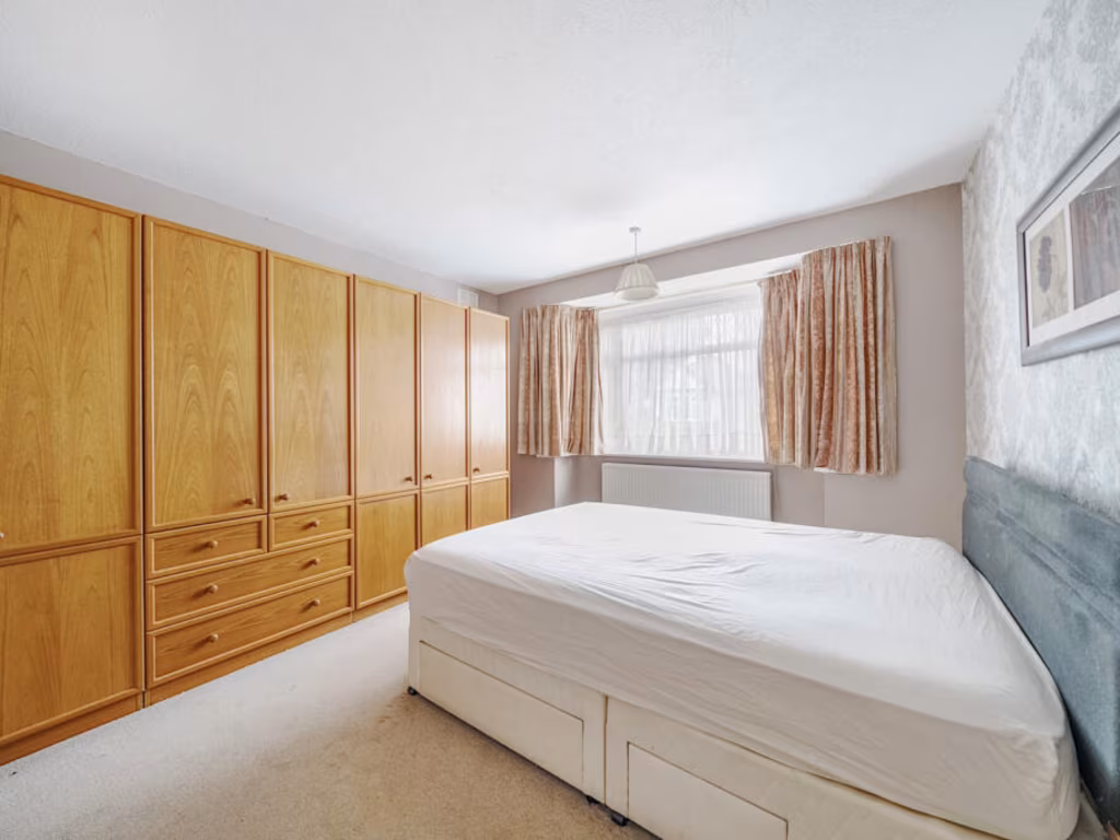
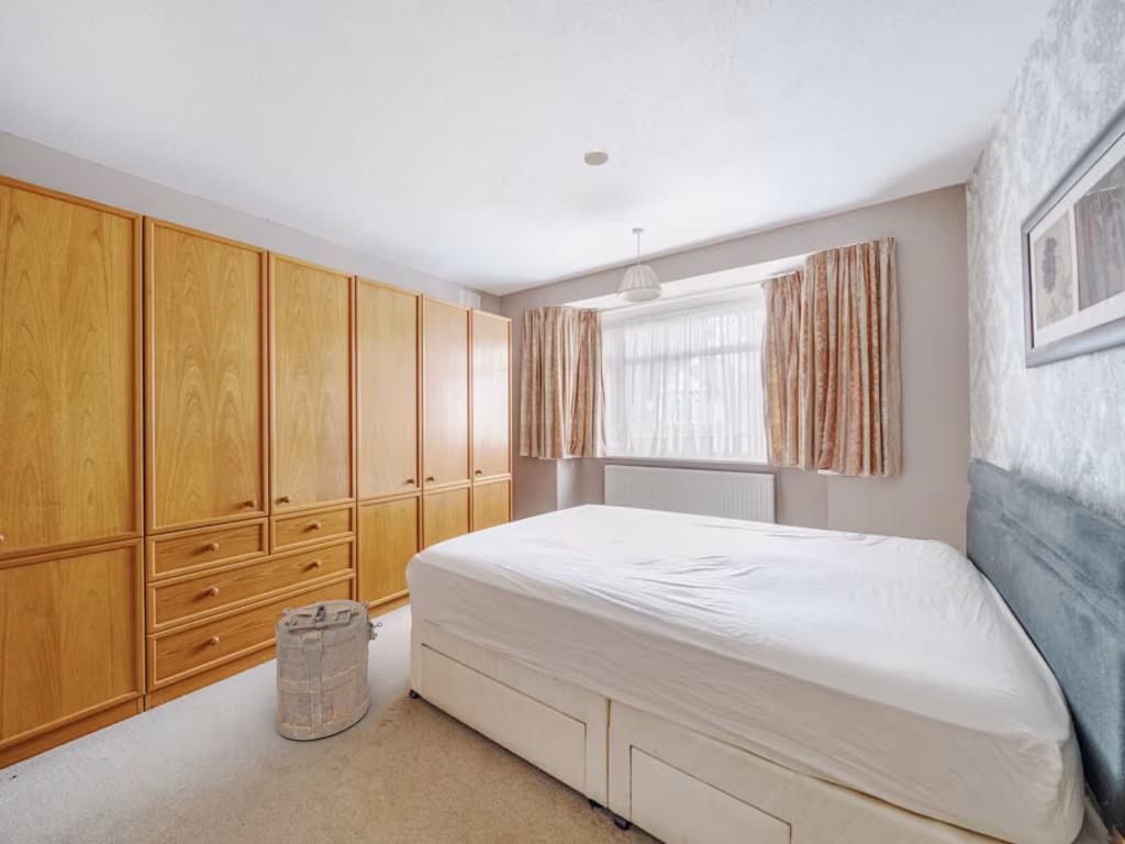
+ smoke detector [583,147,610,167]
+ laundry hamper [275,599,383,741]
